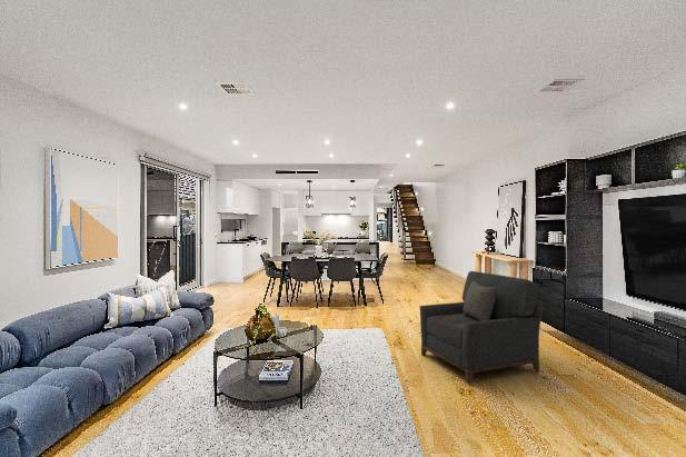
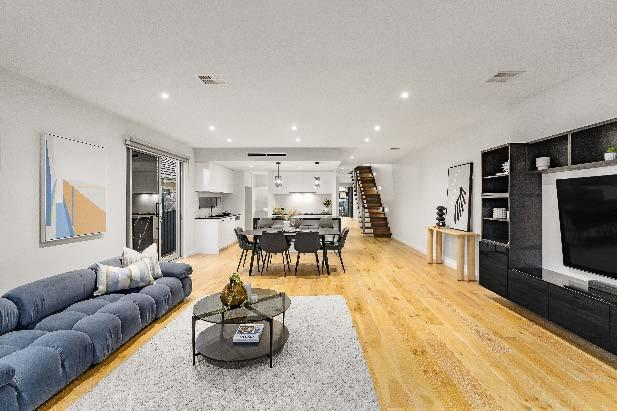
- armchair [418,270,544,385]
